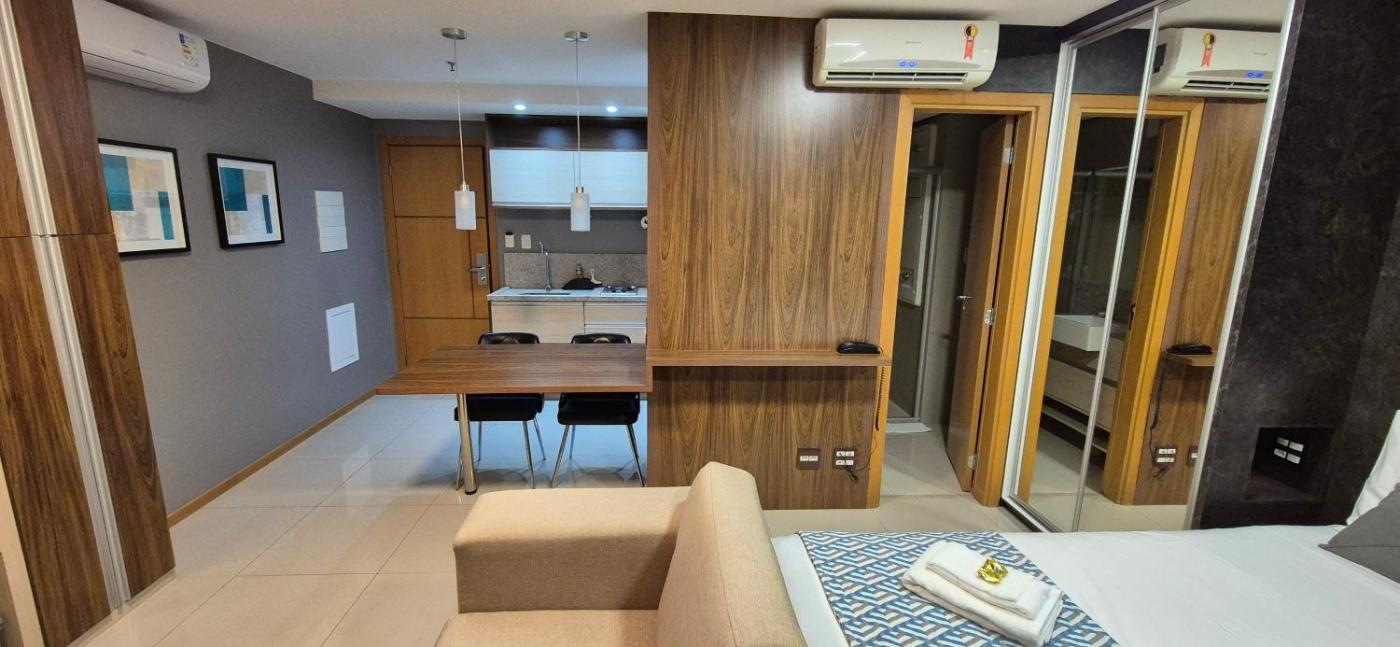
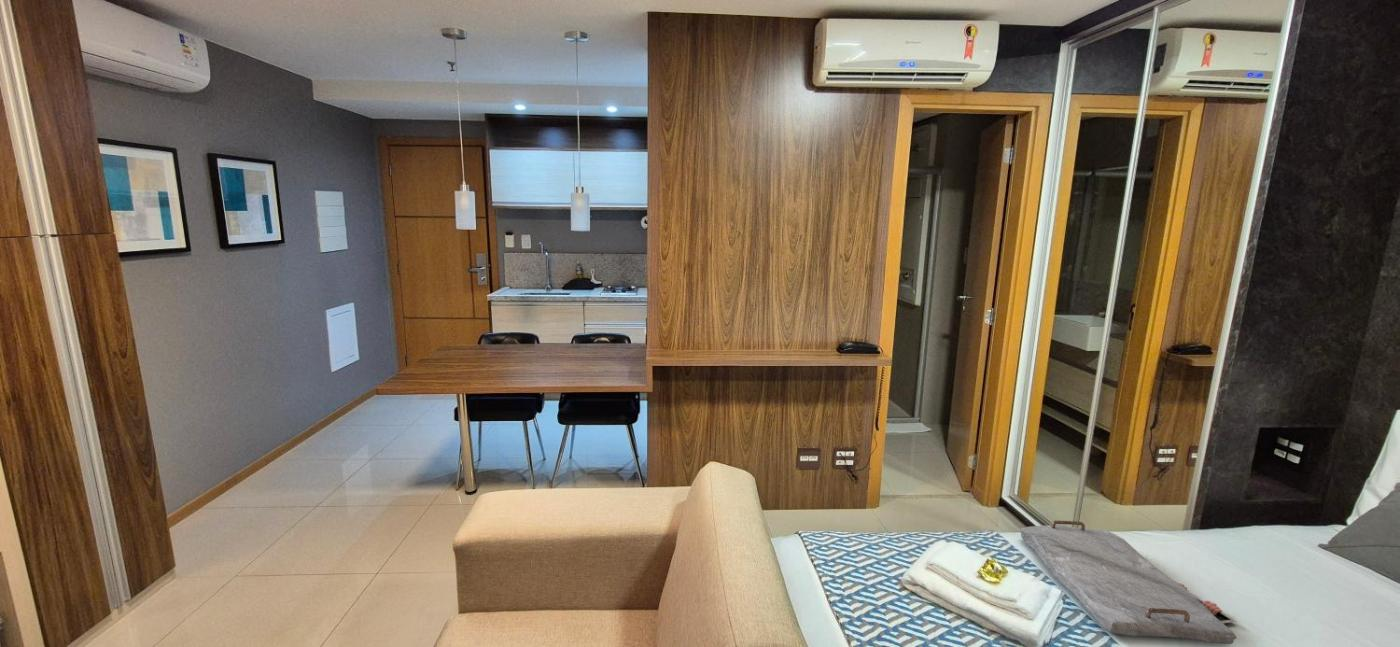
+ serving tray [1019,520,1237,645]
